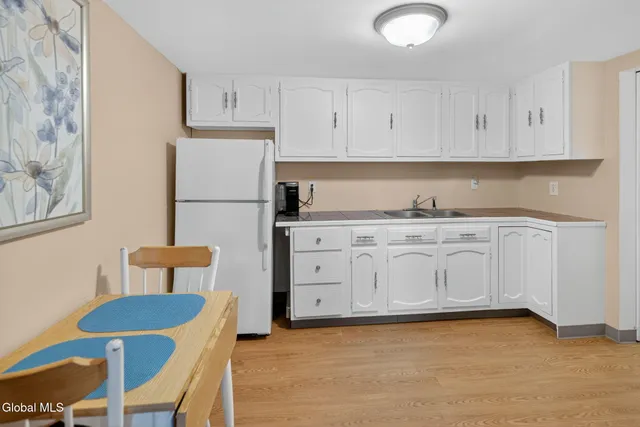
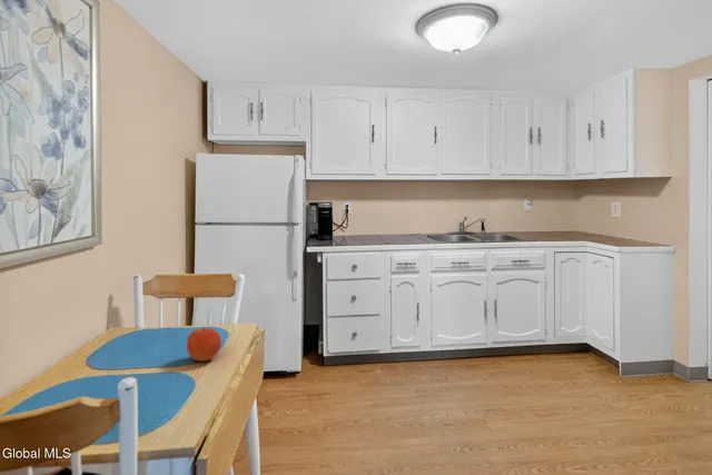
+ fruit [186,327,222,363]
